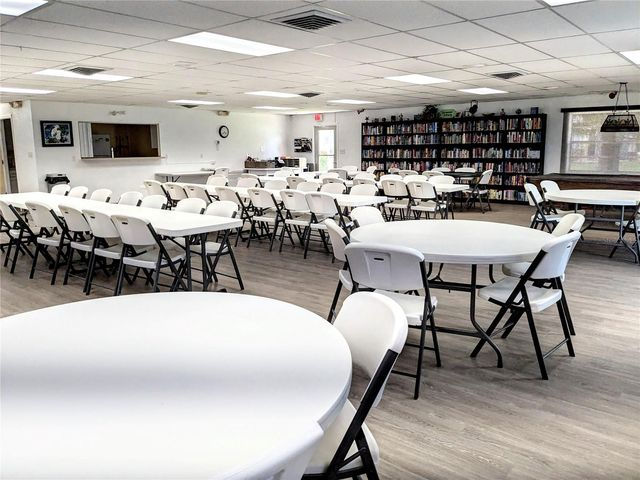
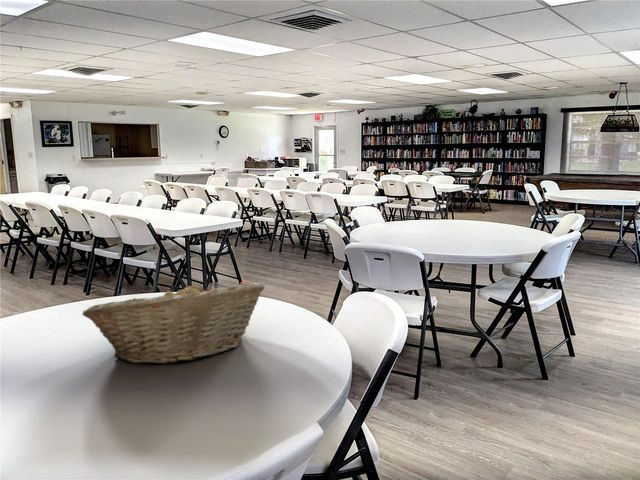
+ fruit basket [81,280,266,365]
